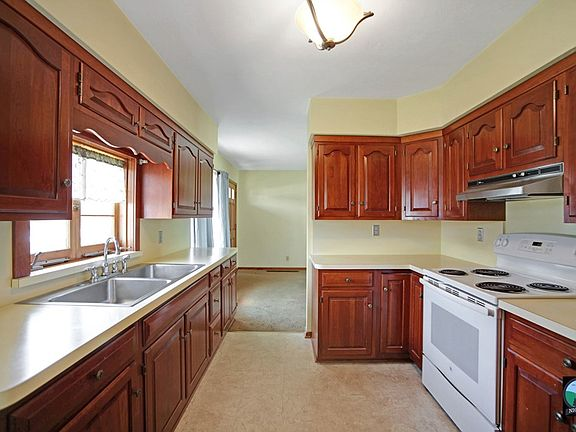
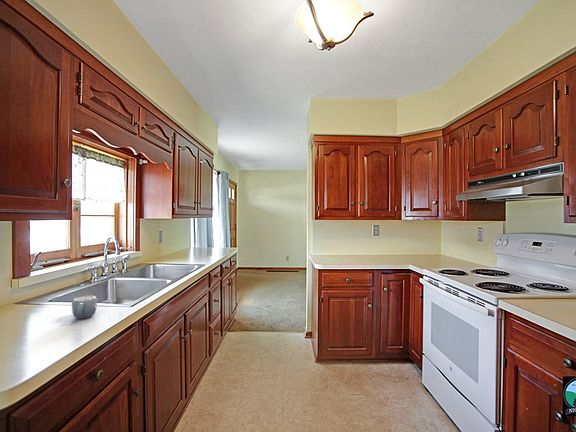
+ mug [71,295,98,320]
